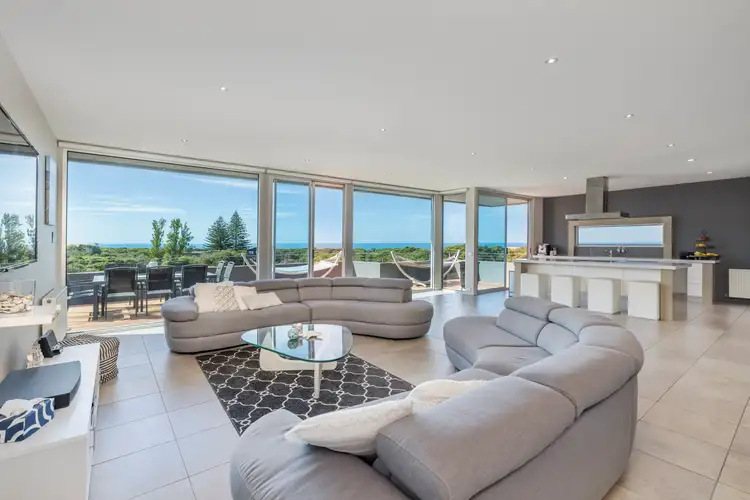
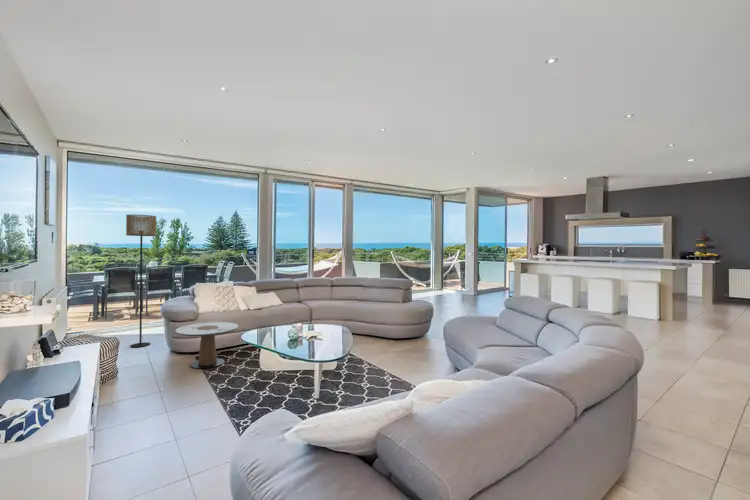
+ floor lamp [125,214,157,348]
+ side table [175,321,239,369]
